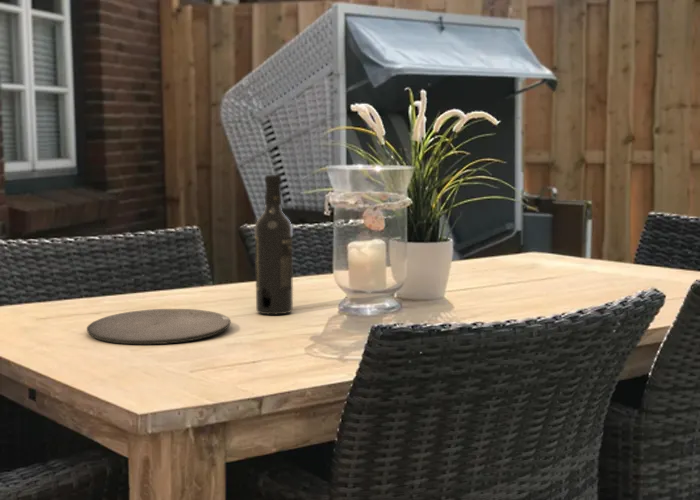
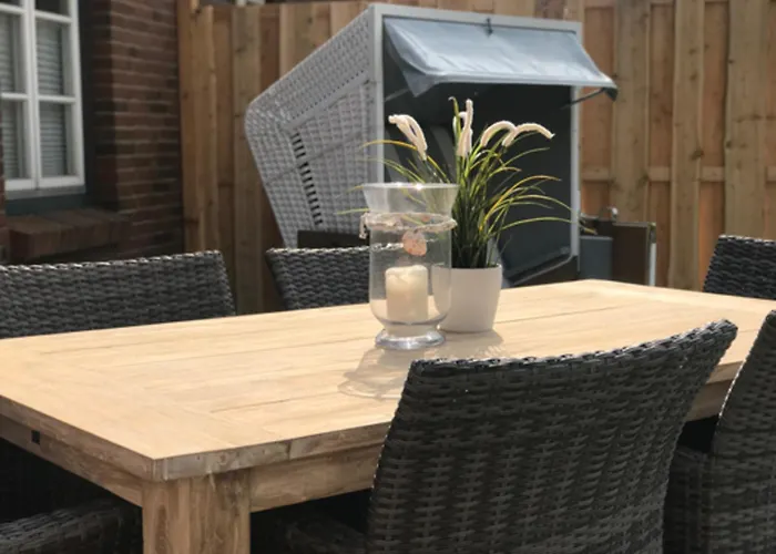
- wine bottle [254,174,294,316]
- plate [86,308,232,345]
